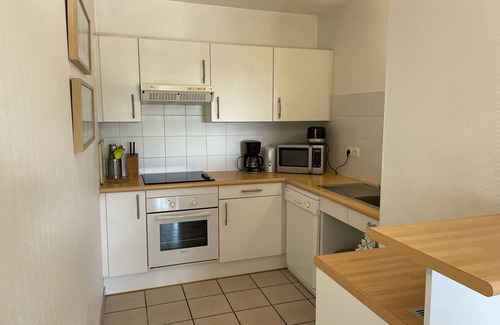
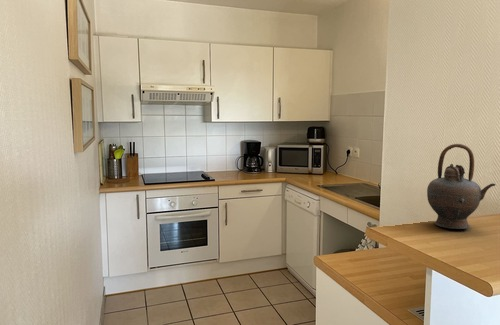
+ teapot [426,143,496,230]
